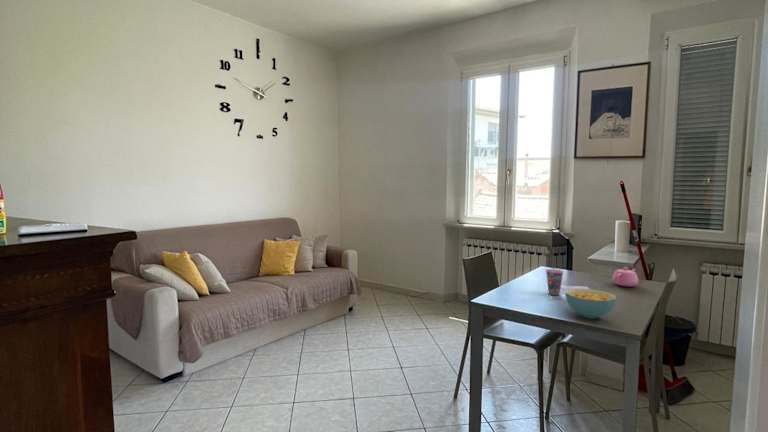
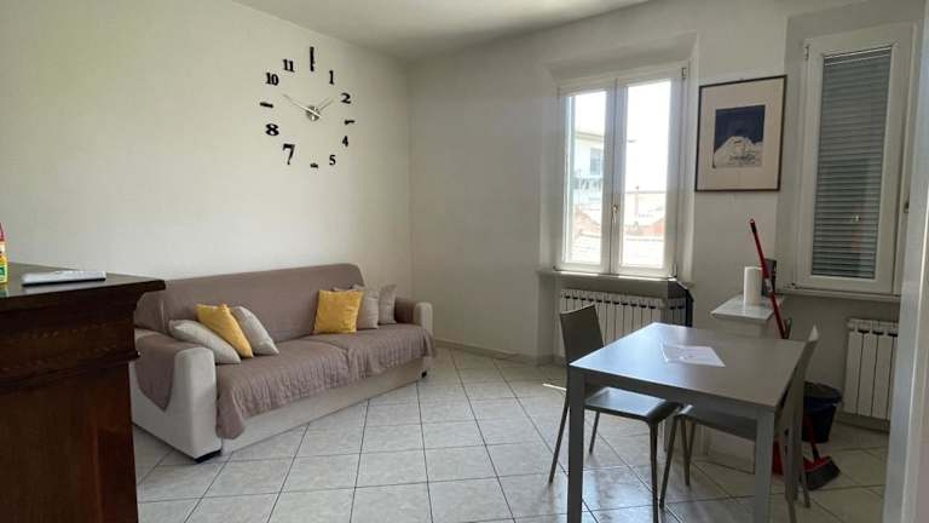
- cereal bowl [565,288,617,319]
- cup [545,268,565,296]
- teapot [611,266,639,287]
